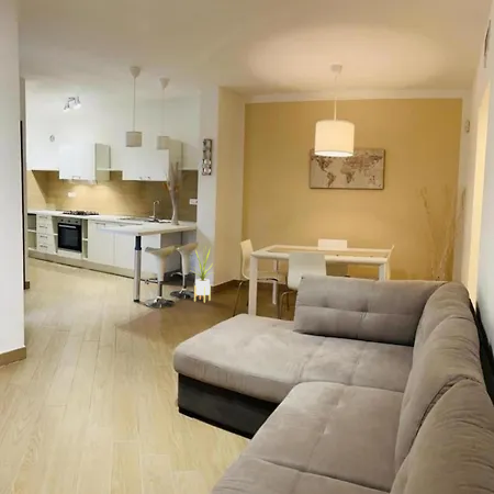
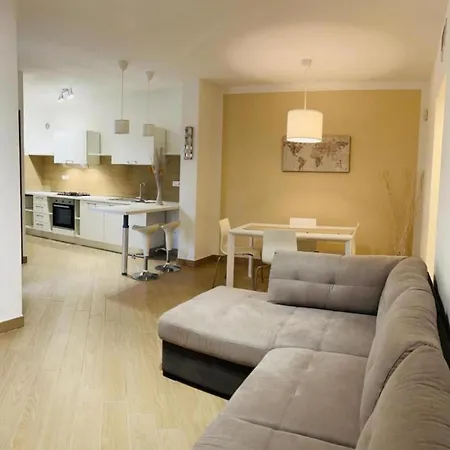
- house plant [189,246,215,304]
